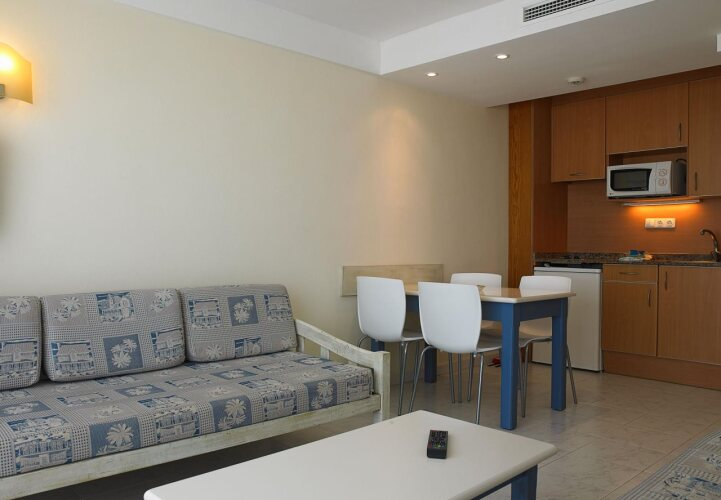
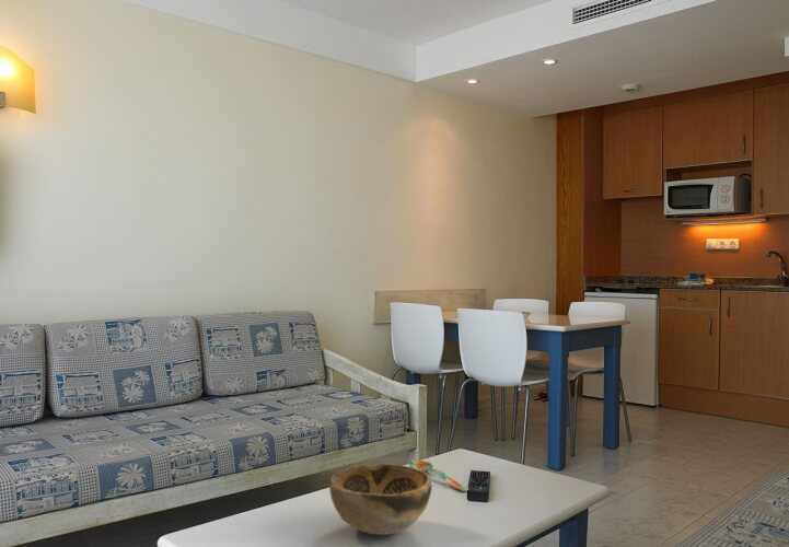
+ spoon [407,458,469,492]
+ decorative bowl [328,463,433,536]
